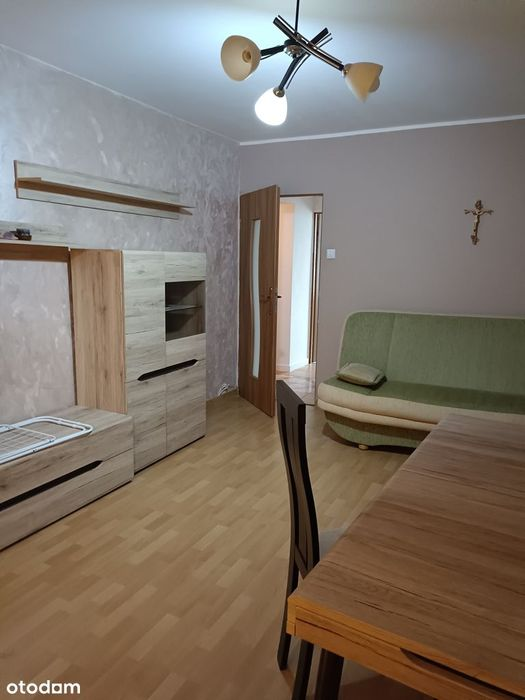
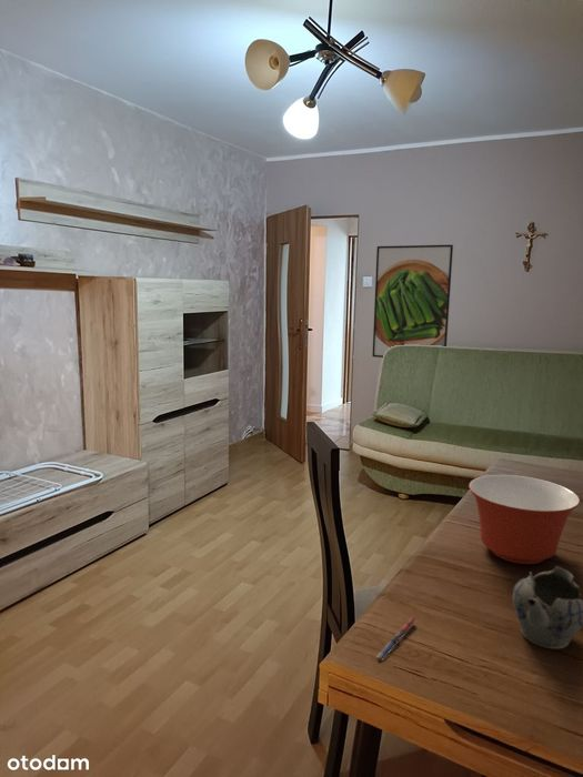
+ teapot [512,565,583,650]
+ pen [378,616,418,660]
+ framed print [371,244,454,359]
+ mixing bowl [468,474,581,565]
